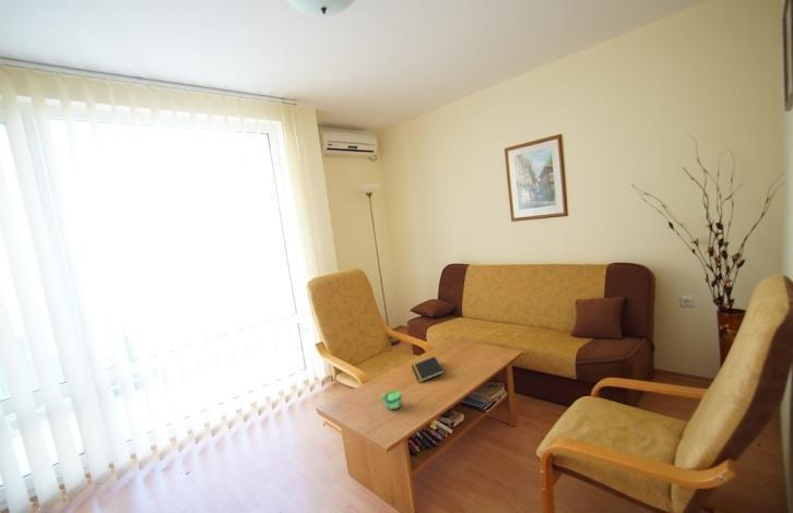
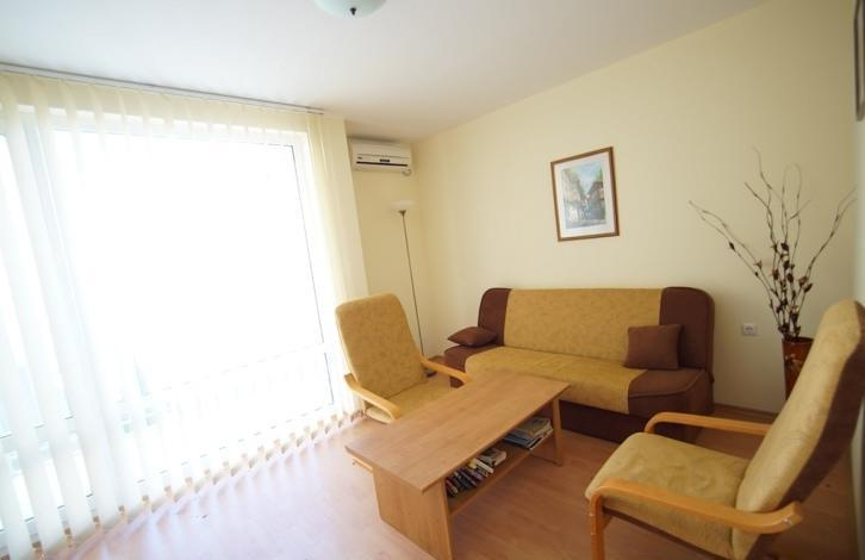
- notepad [411,356,446,384]
- cup [380,390,403,410]
